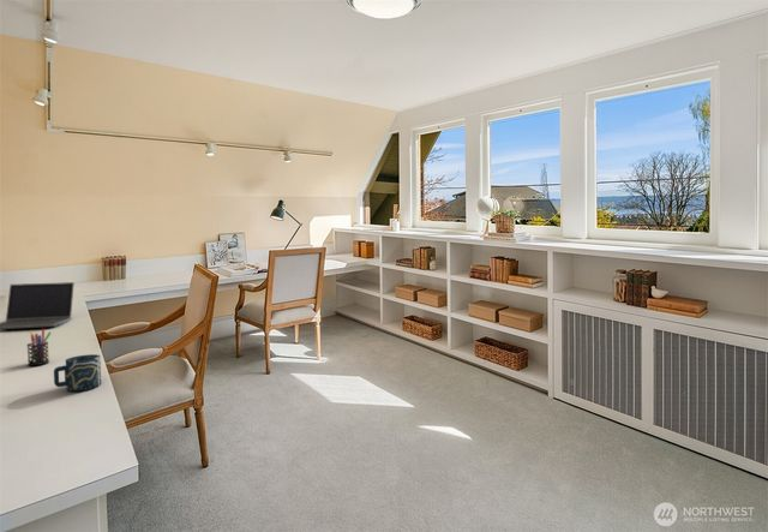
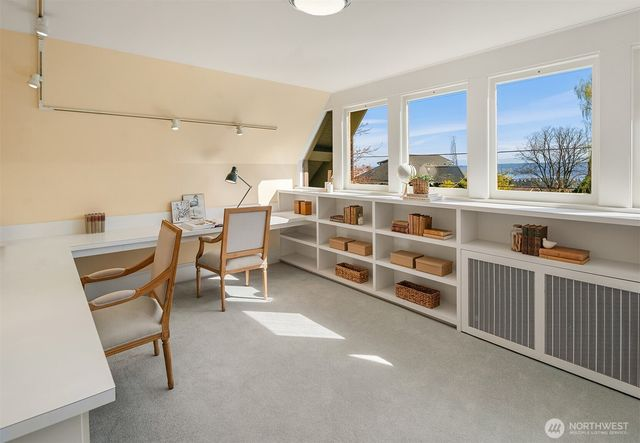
- laptop computer [0,281,76,330]
- pen holder [25,328,53,366]
- cup [53,353,102,393]
